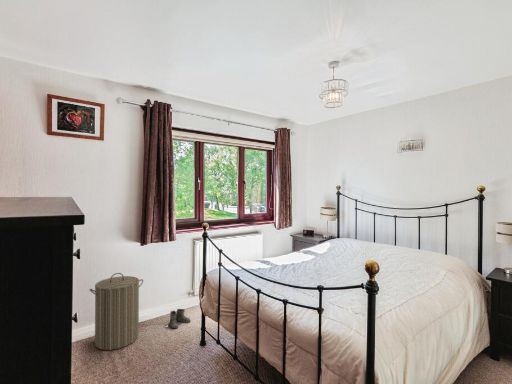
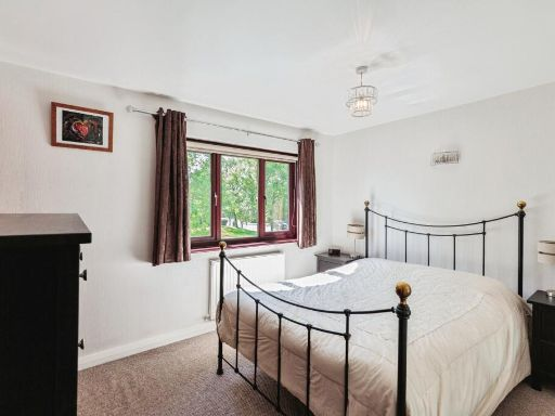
- boots [169,308,191,330]
- laundry hamper [88,272,144,351]
